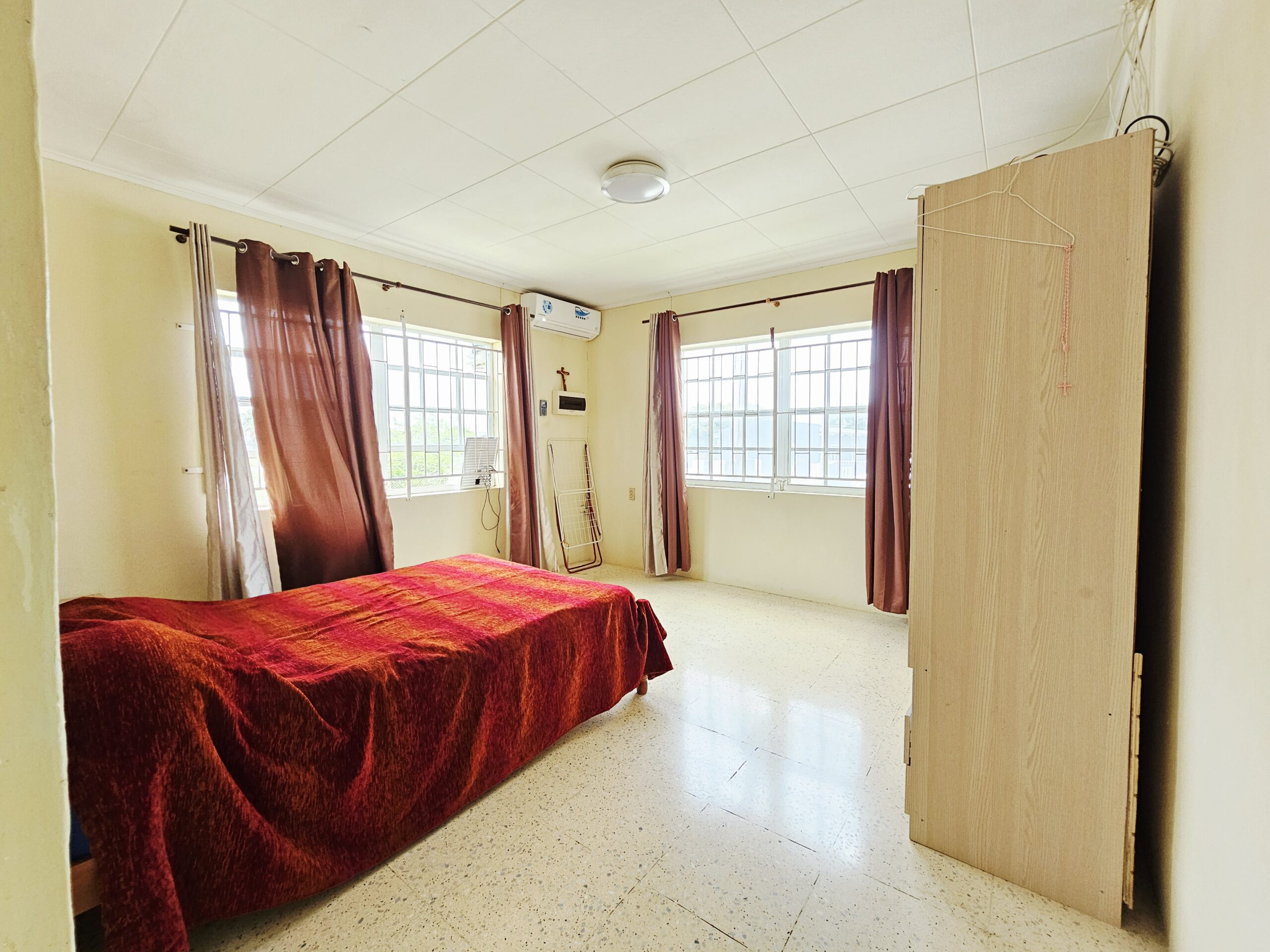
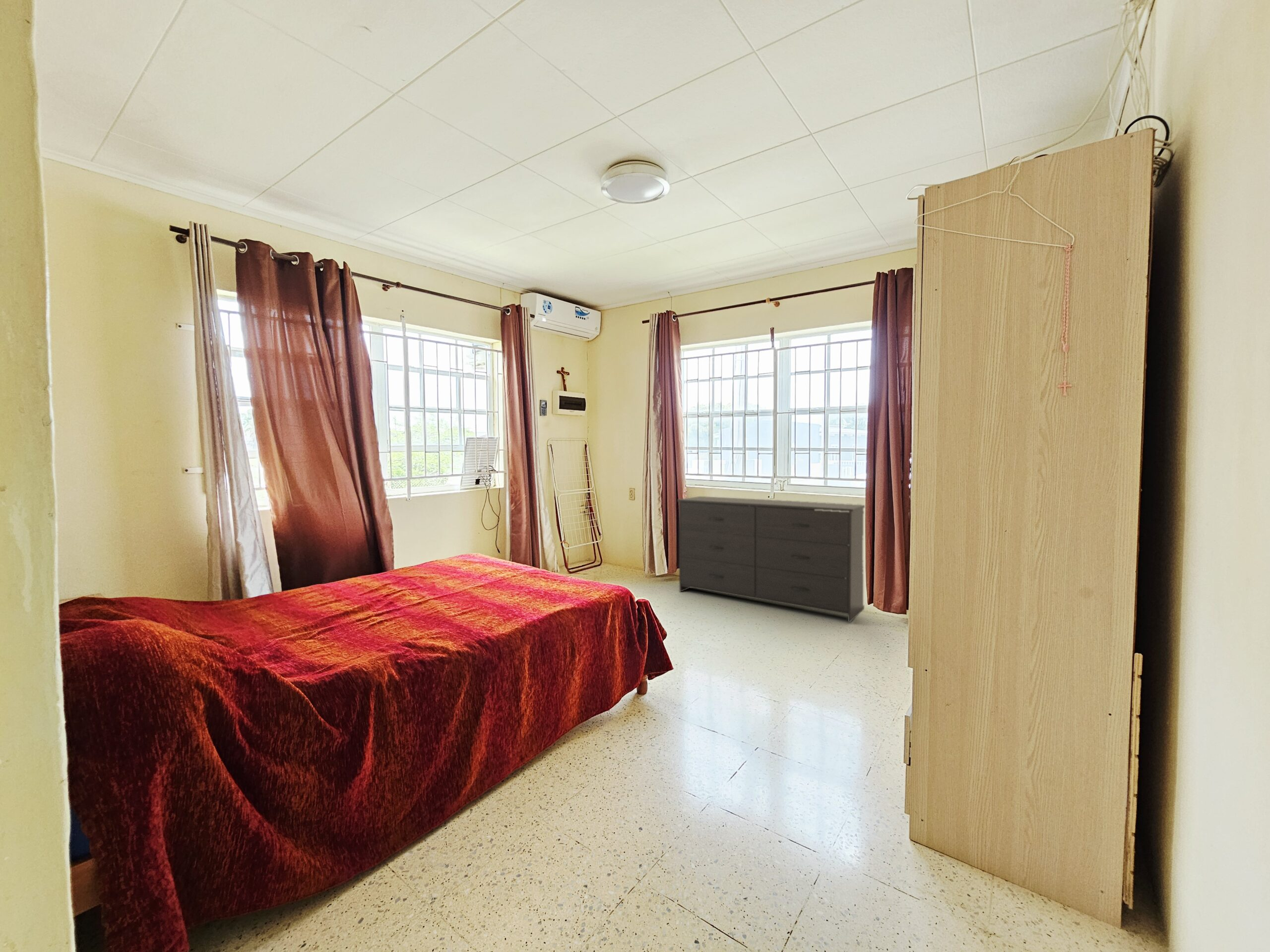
+ dresser [677,496,865,623]
